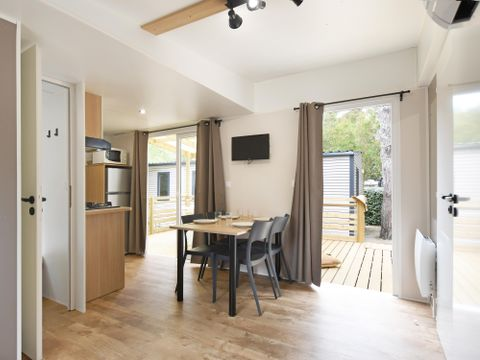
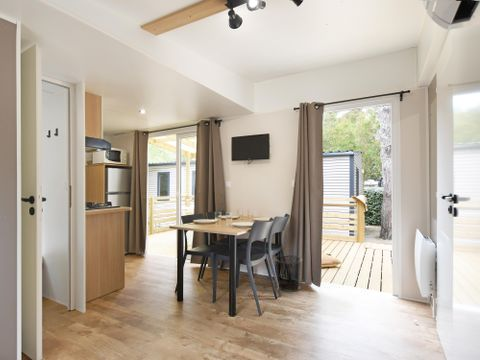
+ waste bin [274,254,303,293]
